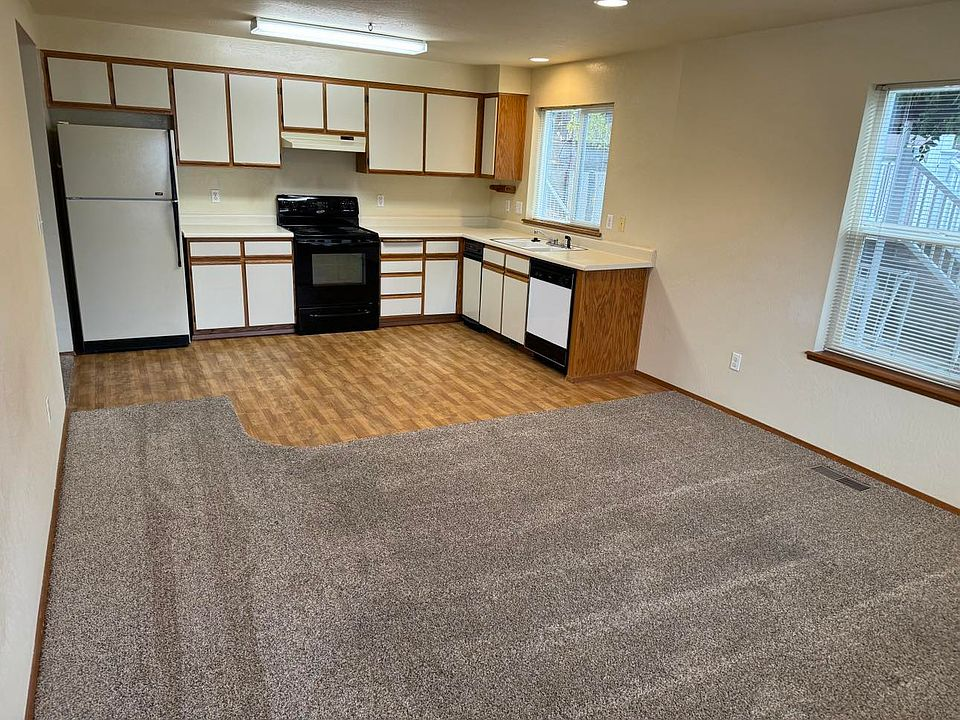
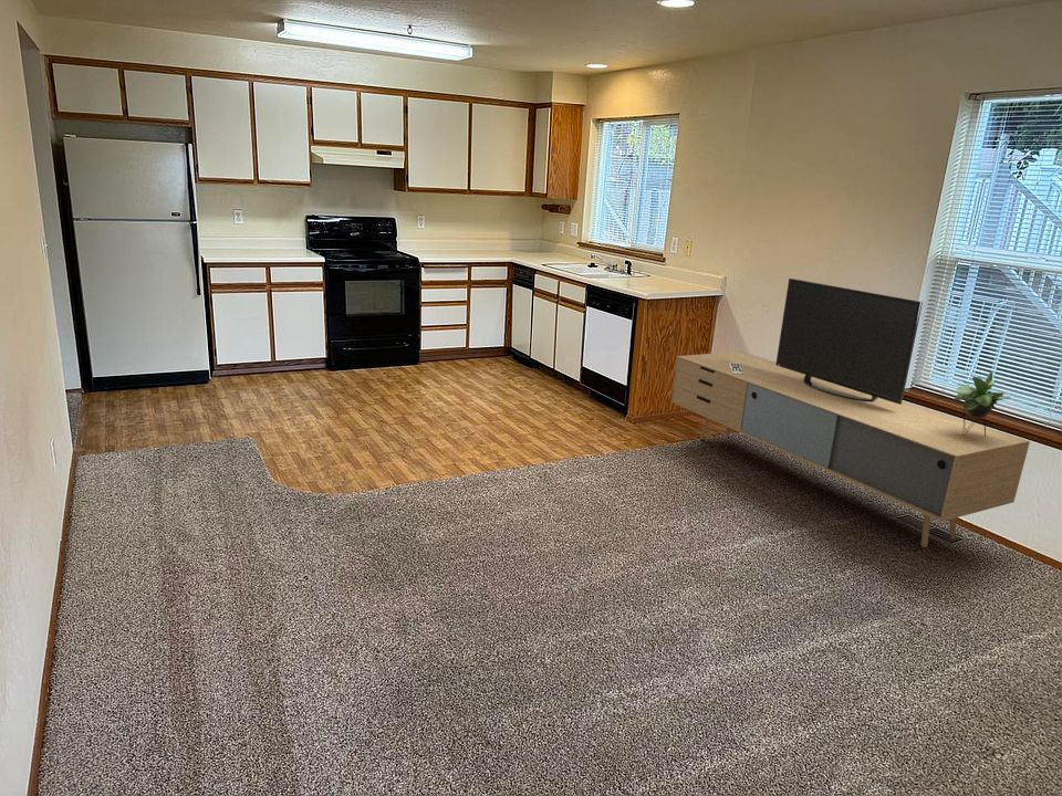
+ media console [670,277,1031,548]
